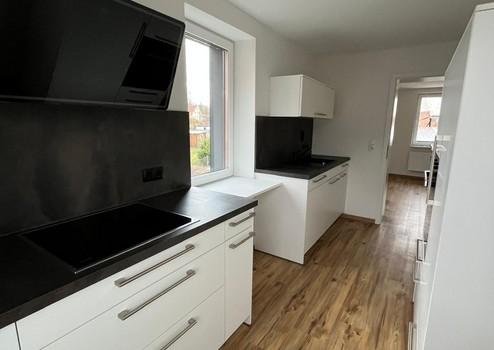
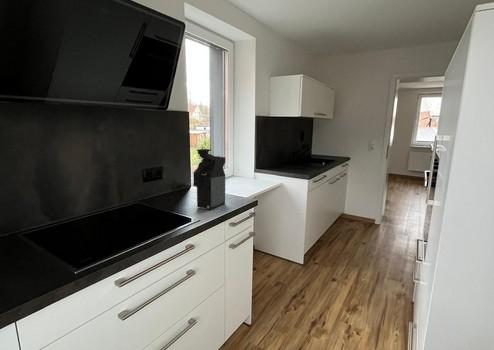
+ coffee maker [192,148,226,211]
